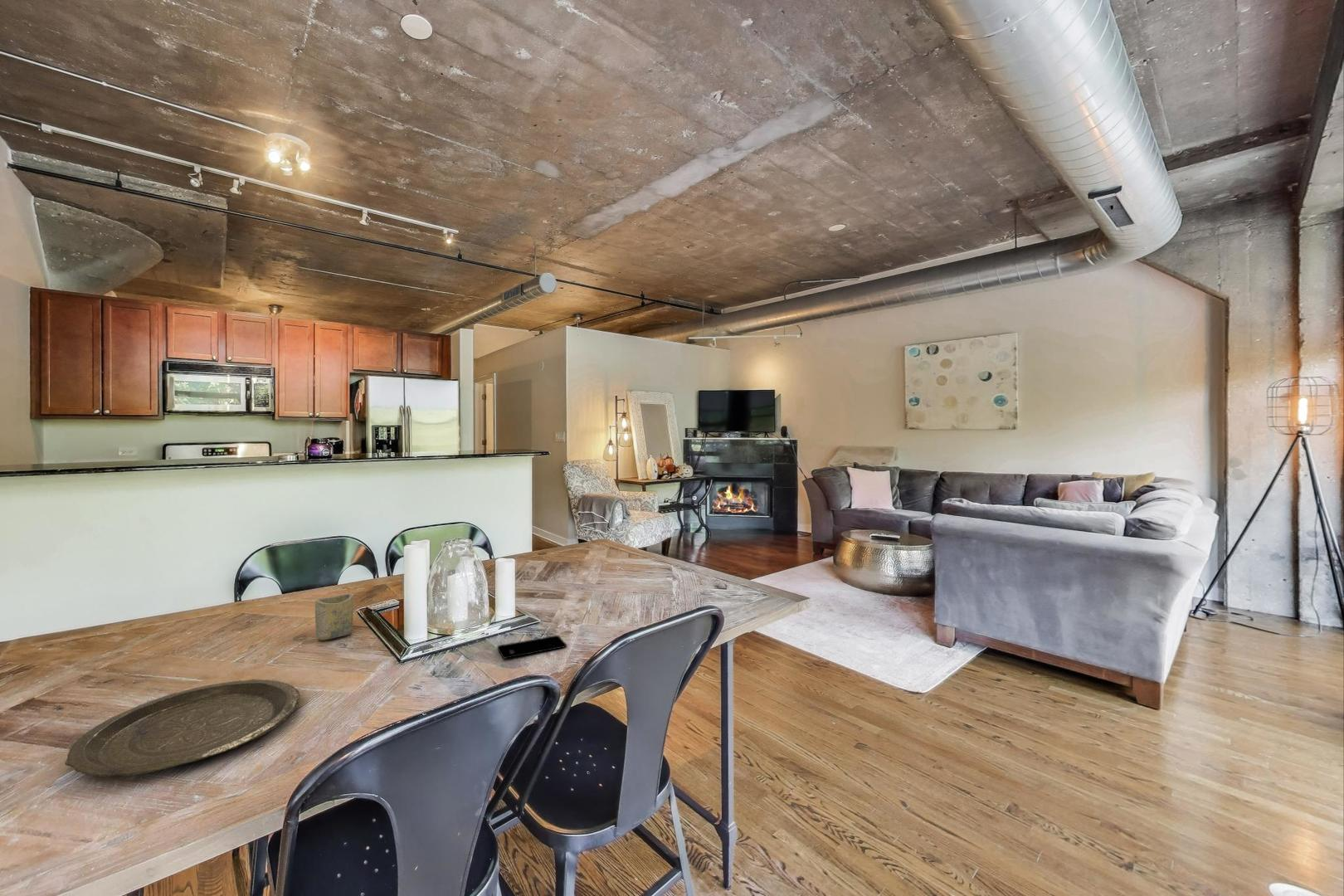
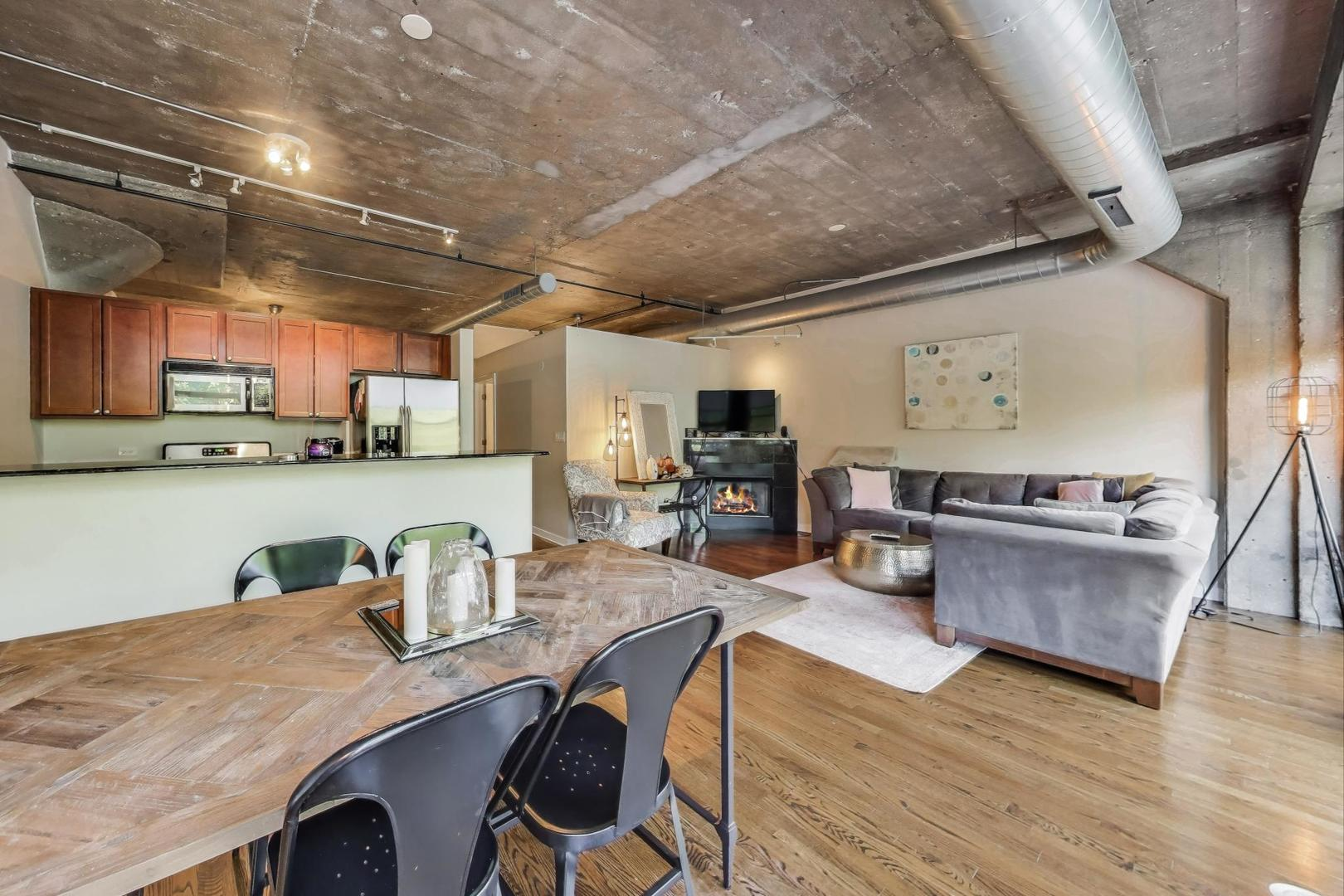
- plate [64,679,300,777]
- smartphone [496,635,567,660]
- cup [314,593,354,641]
